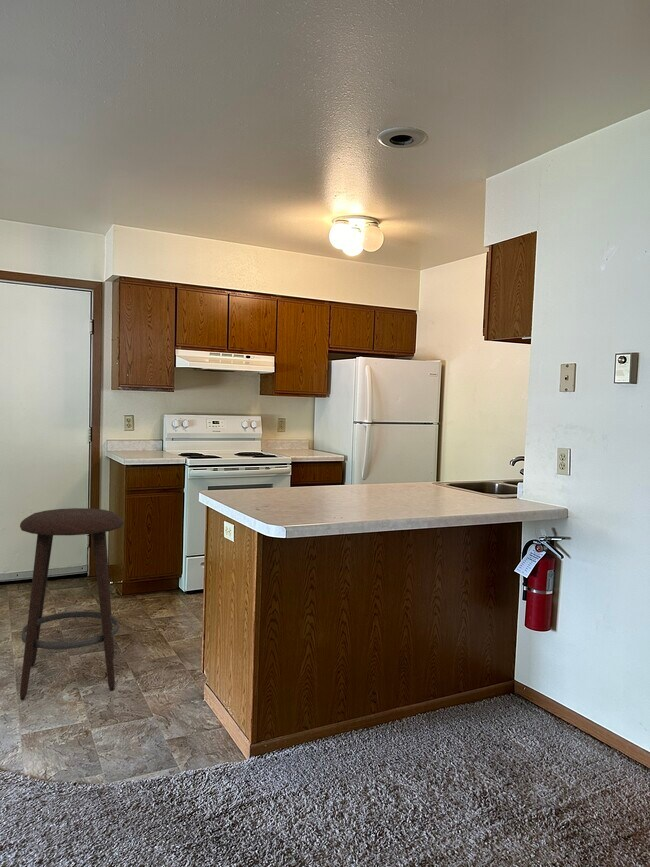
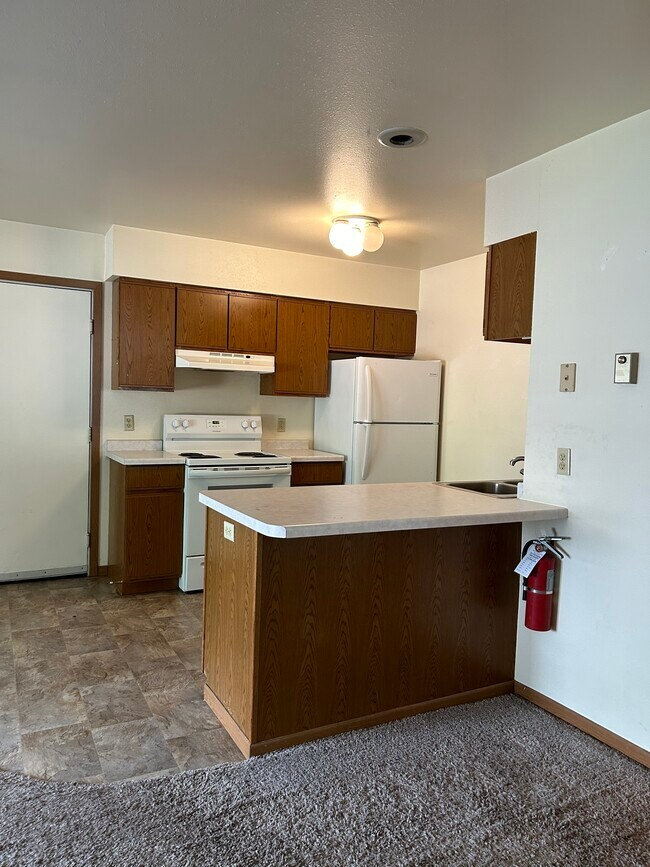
- stool [19,507,125,701]
